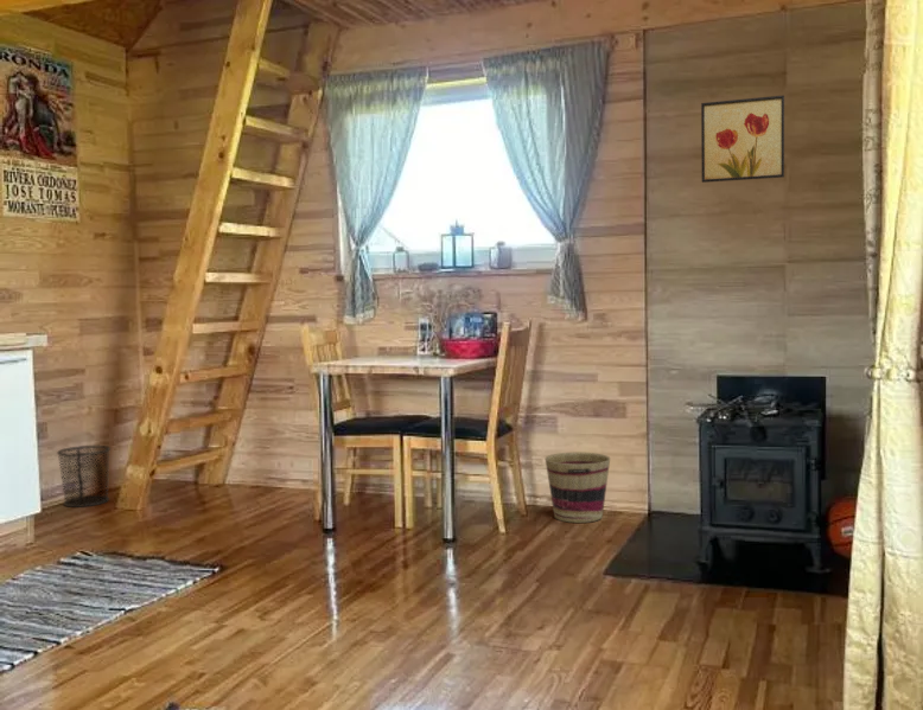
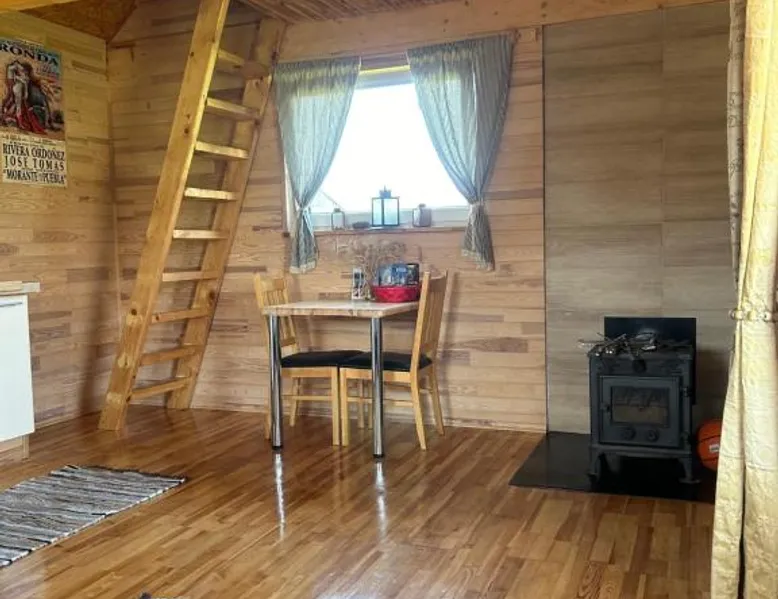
- wall art [700,94,785,184]
- basket [545,452,611,524]
- waste bin [56,444,112,508]
